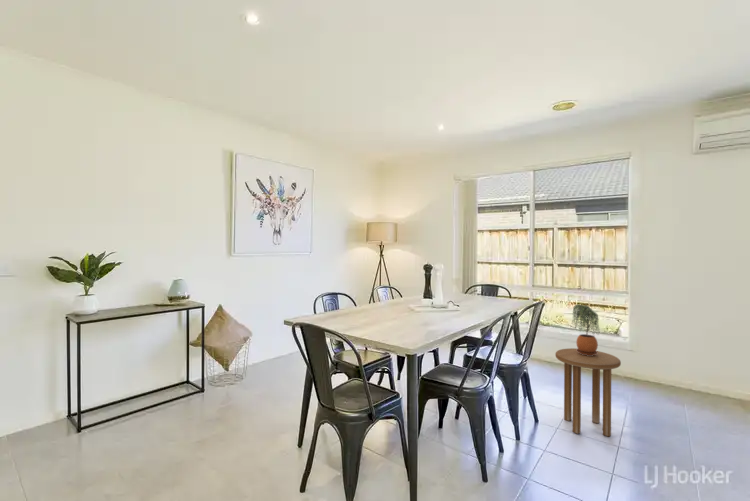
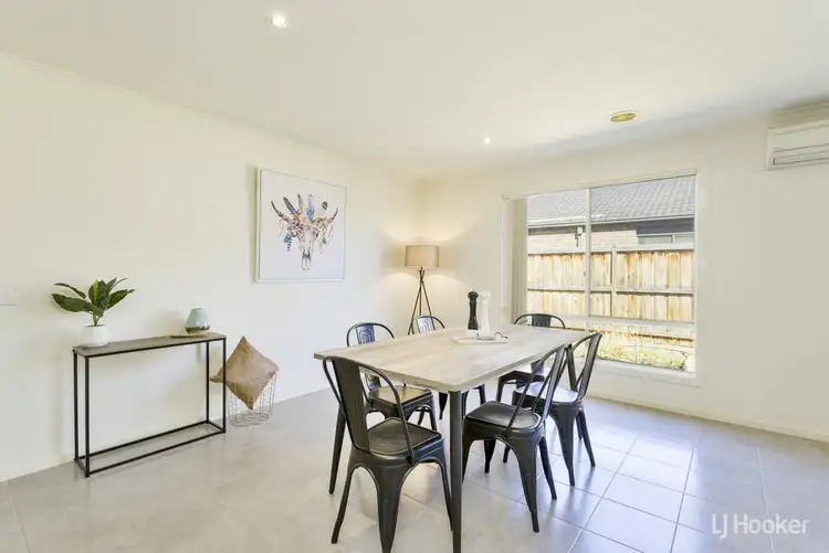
- side table [554,347,622,438]
- potted plant [571,303,601,356]
